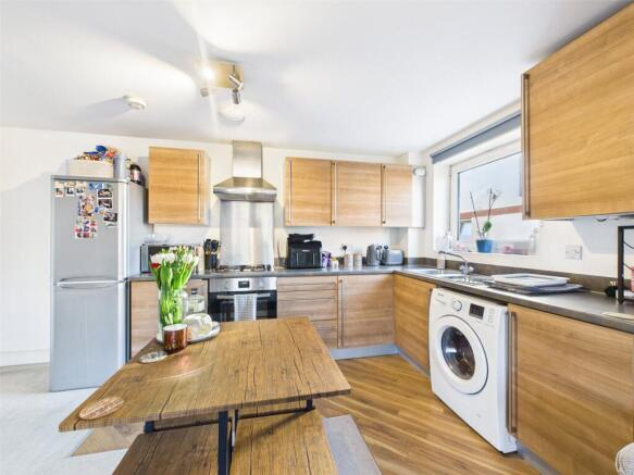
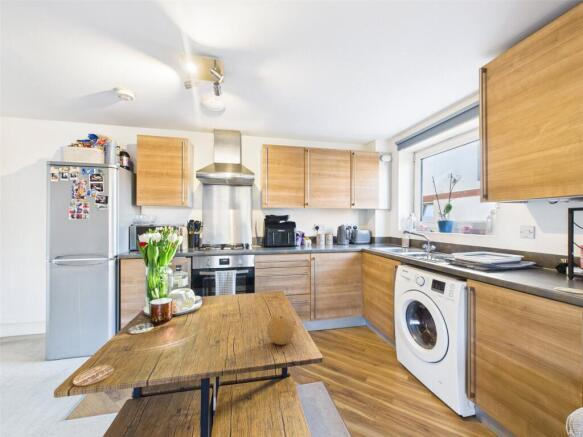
+ fruit [266,315,295,346]
